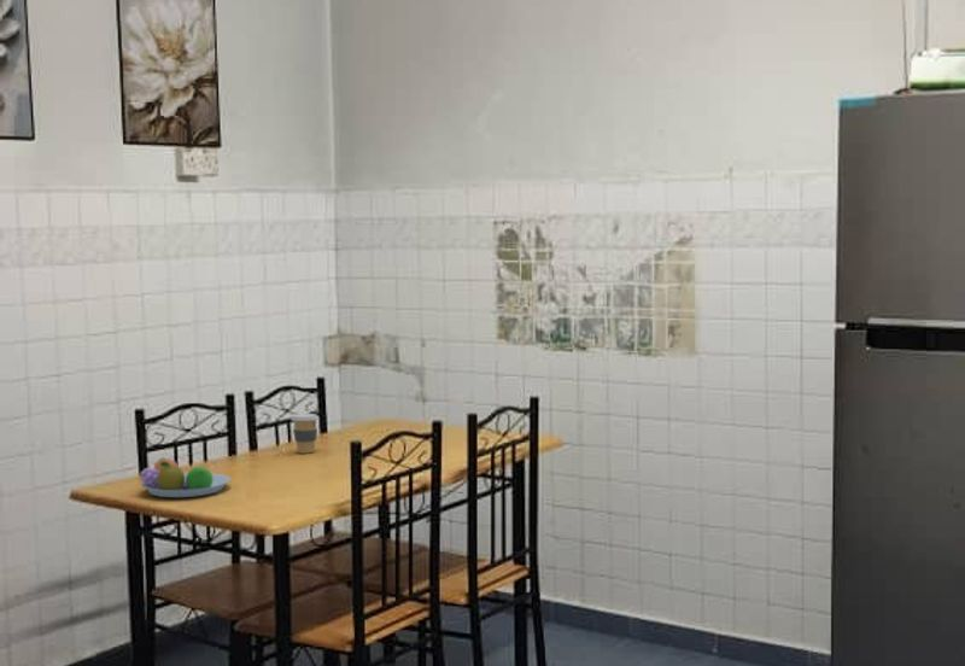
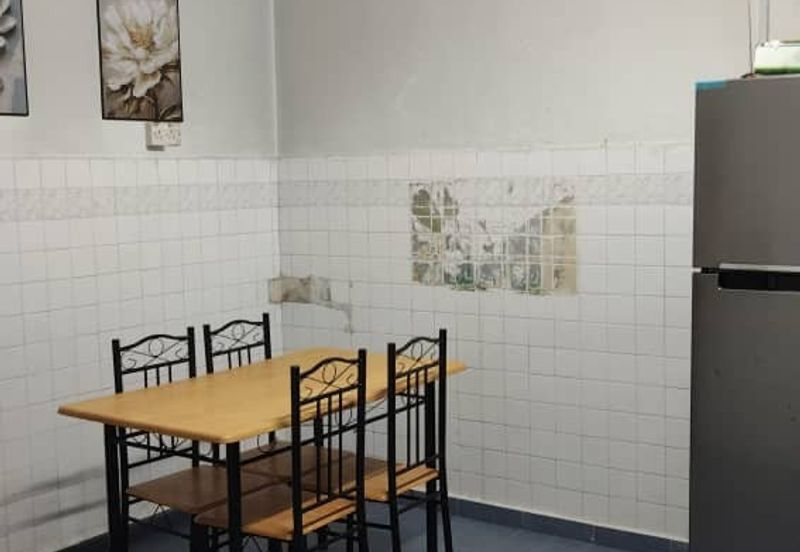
- fruit bowl [139,457,232,498]
- coffee cup [290,413,320,454]
